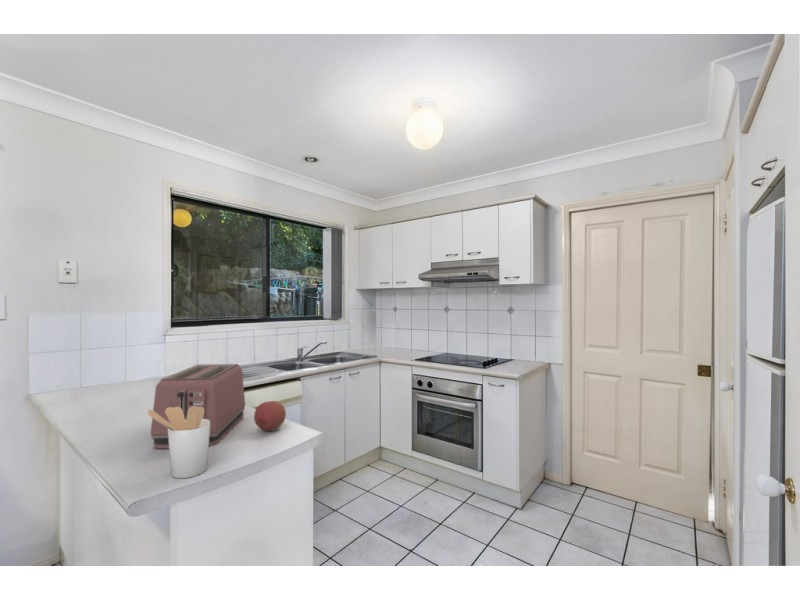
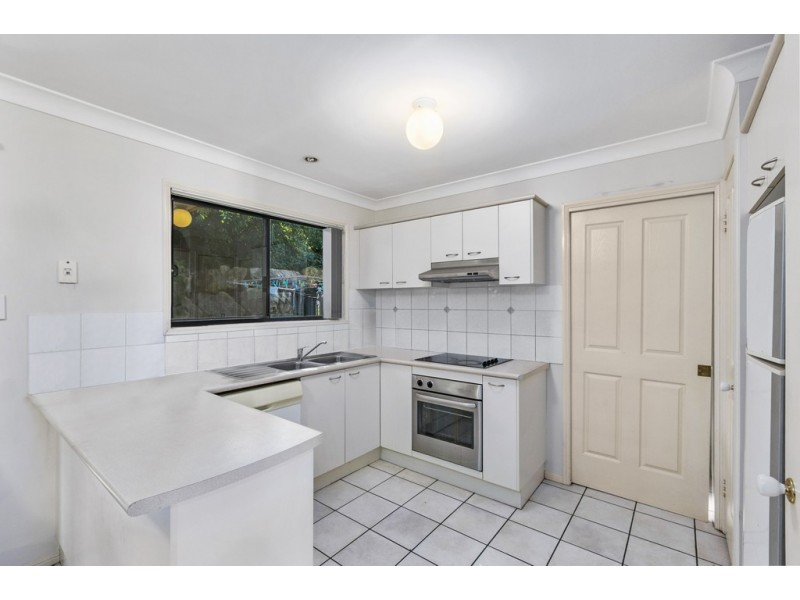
- toaster [150,363,246,450]
- utensil holder [146,406,210,479]
- fruit [253,400,287,432]
